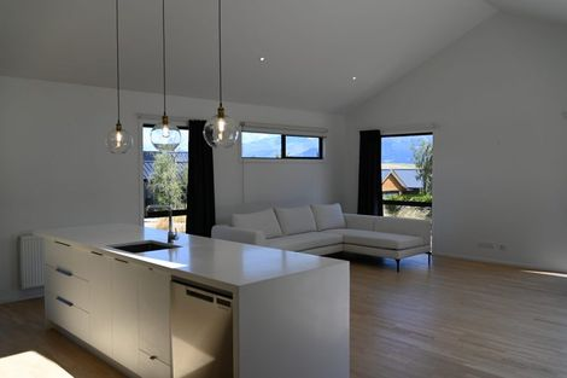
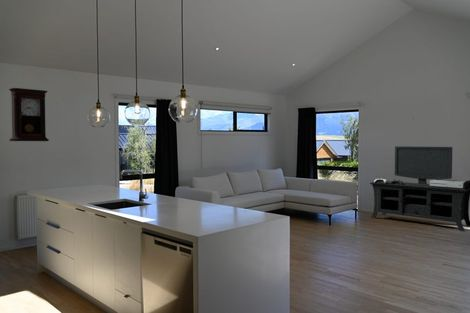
+ media console [369,145,470,232]
+ pendulum clock [8,87,50,142]
